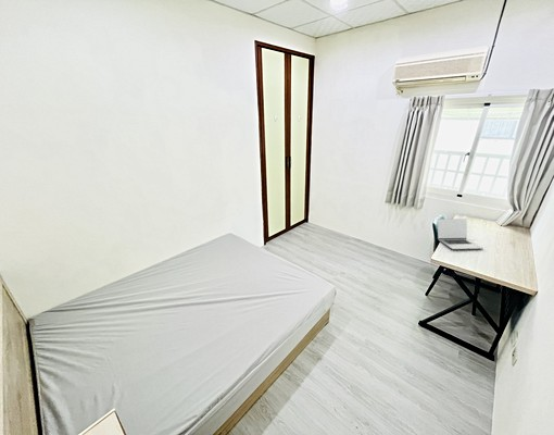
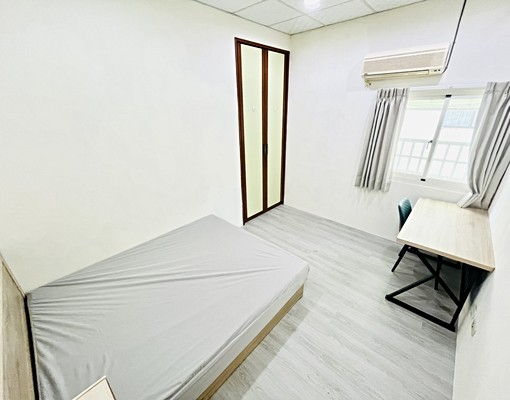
- laptop [437,217,484,250]
